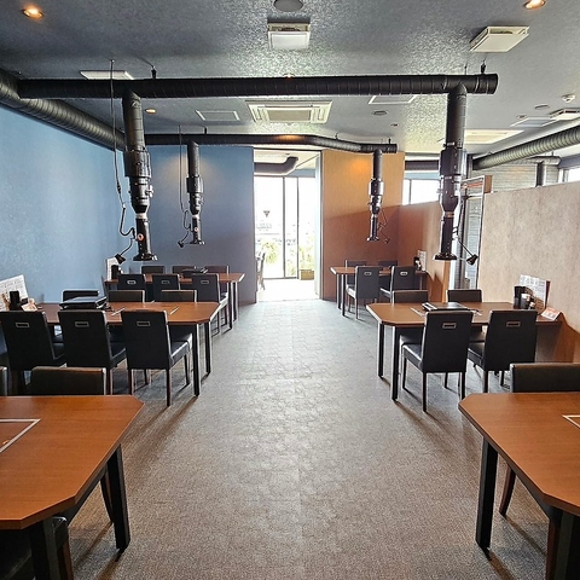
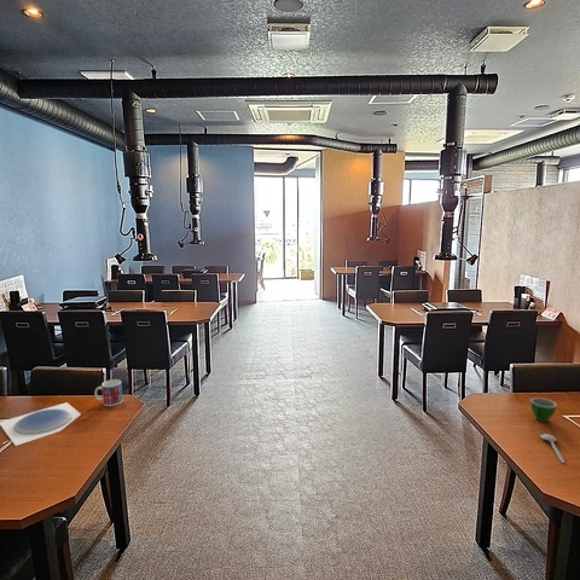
+ spoon [539,433,566,464]
+ mug [93,378,123,407]
+ plate [0,401,82,447]
+ teacup [529,396,558,423]
